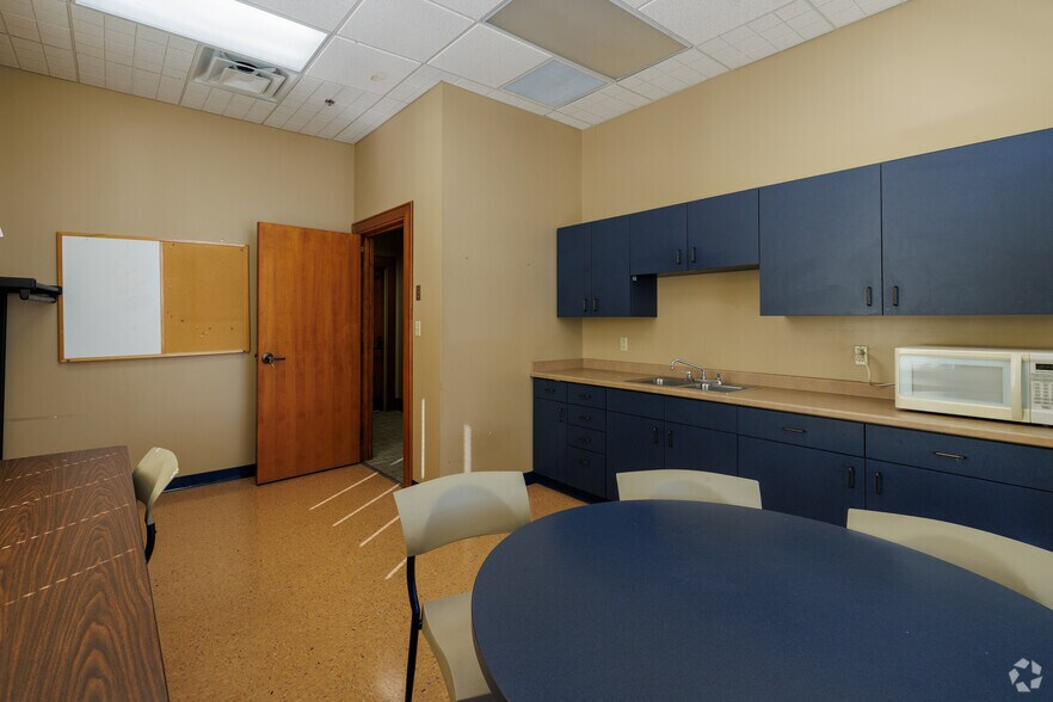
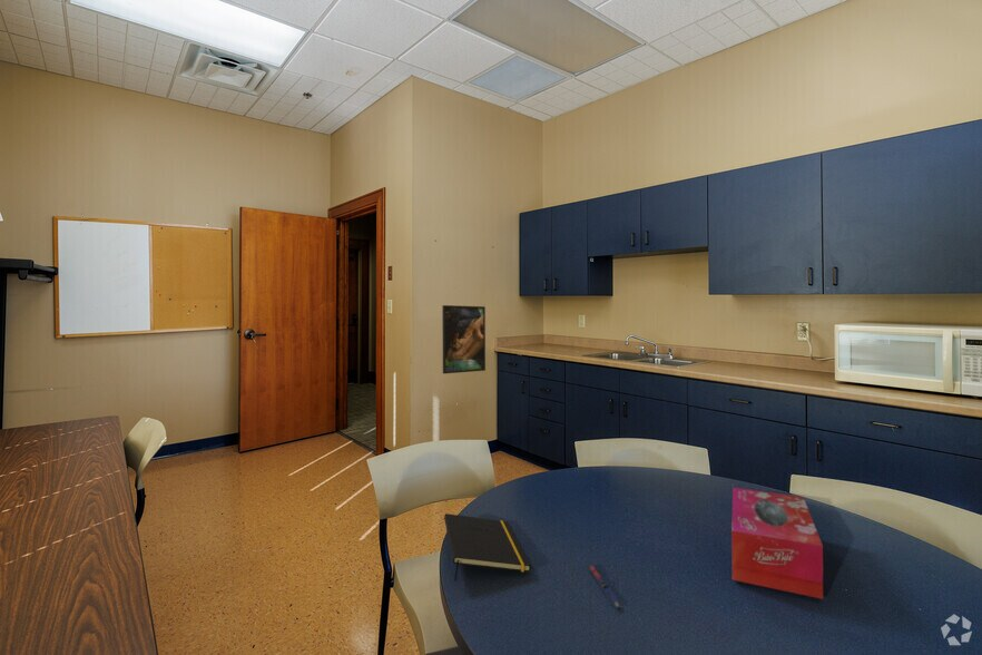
+ tissue box [730,487,824,600]
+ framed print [441,304,487,374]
+ notepad [443,512,532,581]
+ pen [589,564,622,608]
